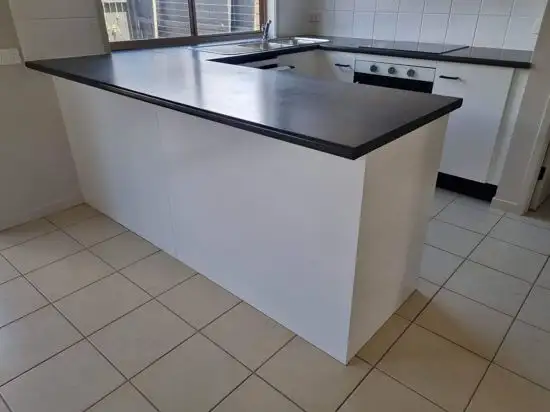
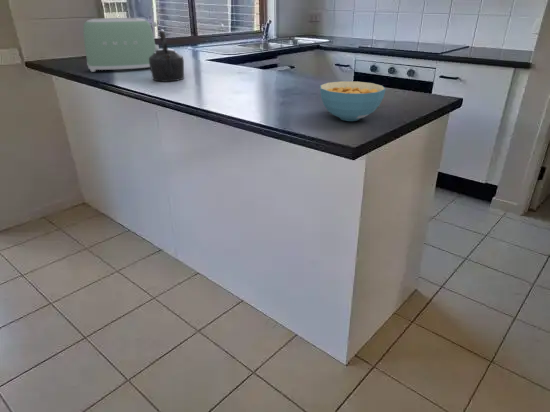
+ toaster [82,17,160,73]
+ kettle [149,29,185,82]
+ cereal bowl [319,80,387,122]
